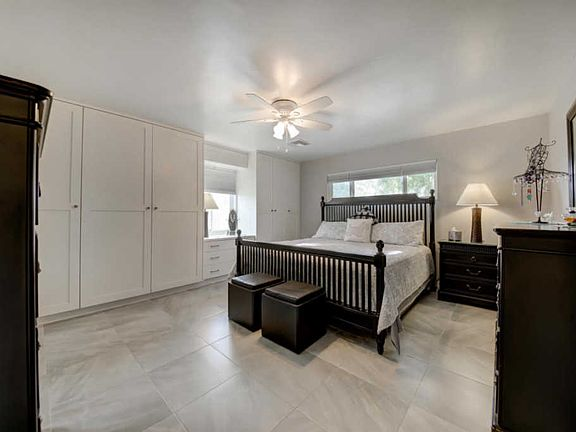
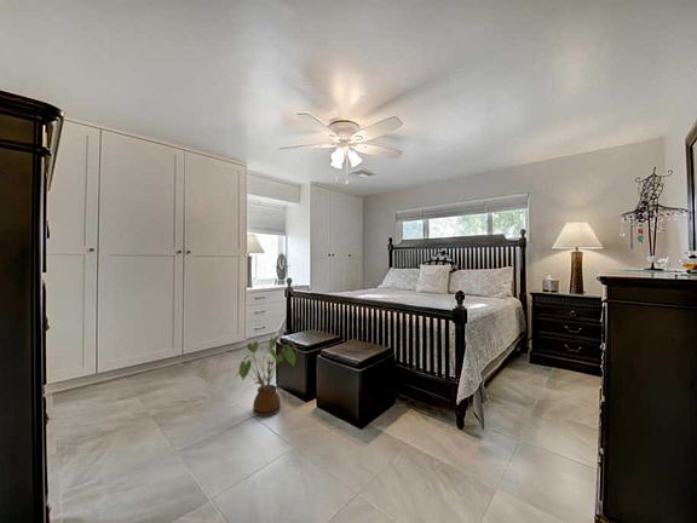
+ house plant [234,335,299,418]
